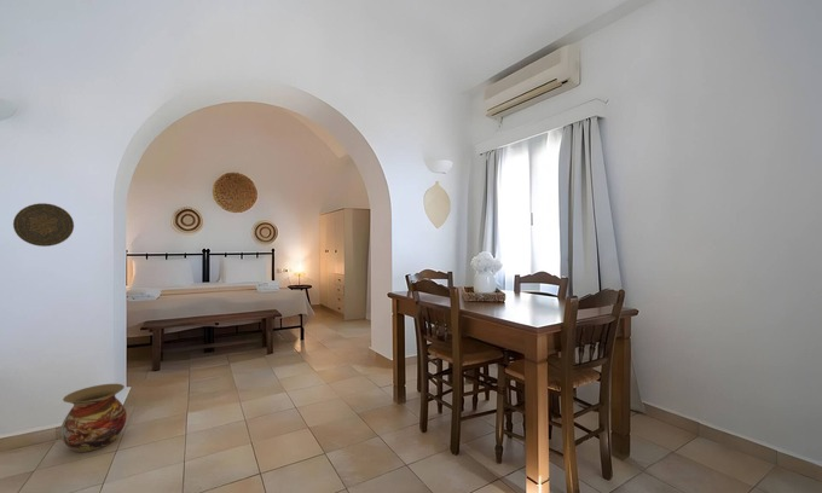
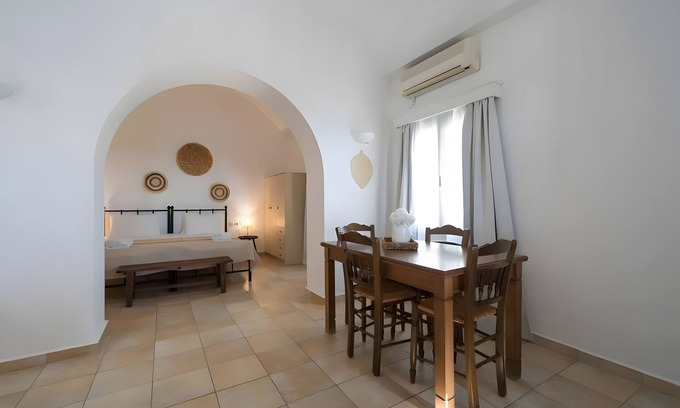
- vase [59,383,128,453]
- decorative plate [12,202,75,248]
